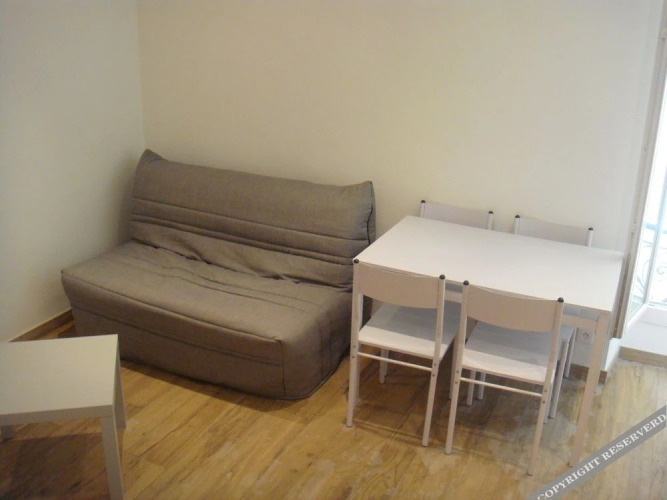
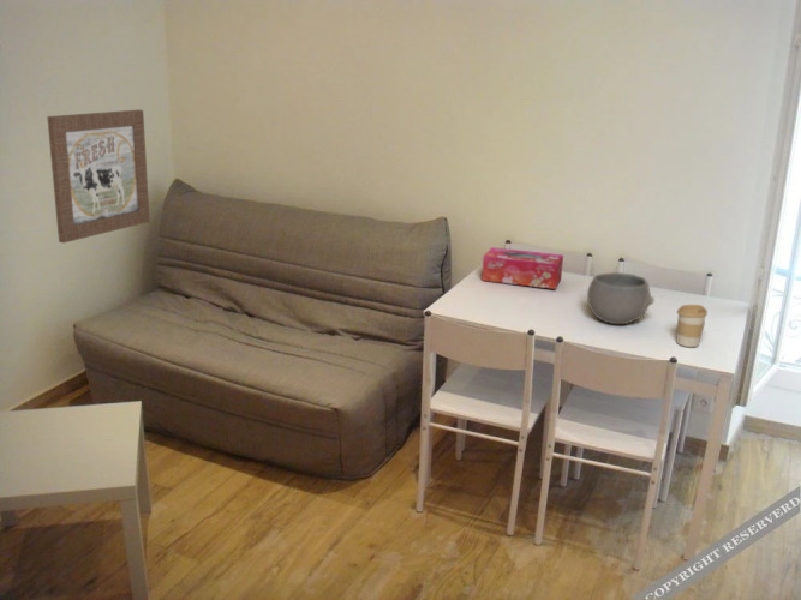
+ bowl [586,271,656,325]
+ wall art [46,109,151,244]
+ tissue box [480,246,564,290]
+ coffee cup [675,304,709,348]
